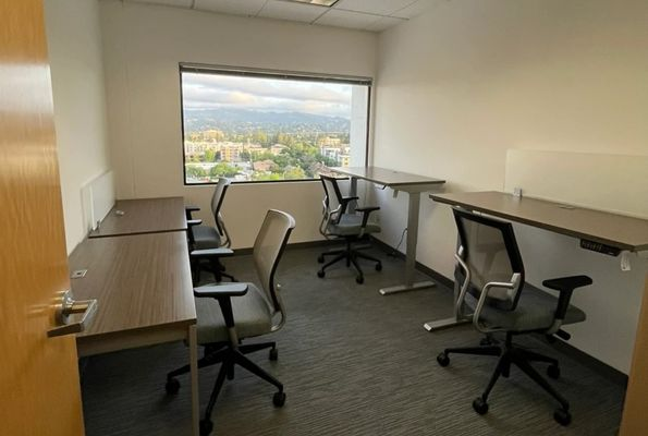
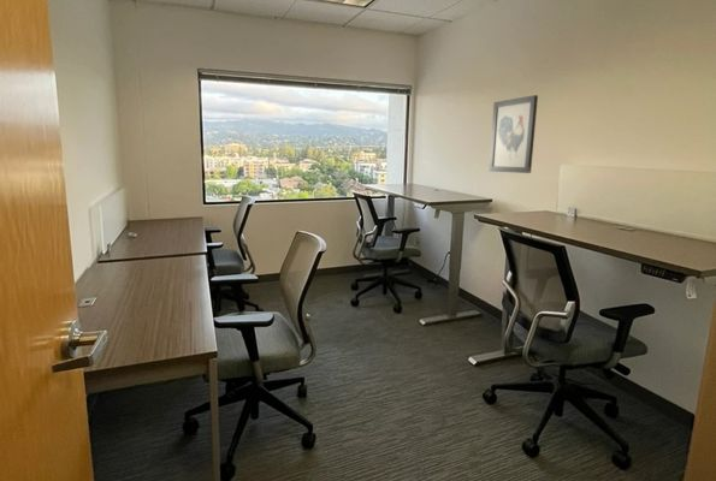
+ wall art [487,94,539,174]
